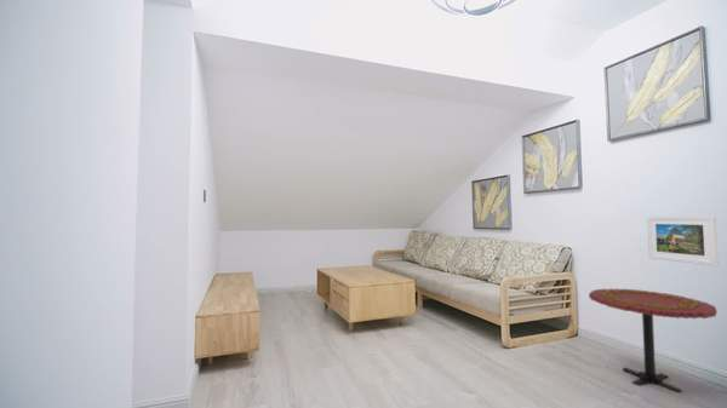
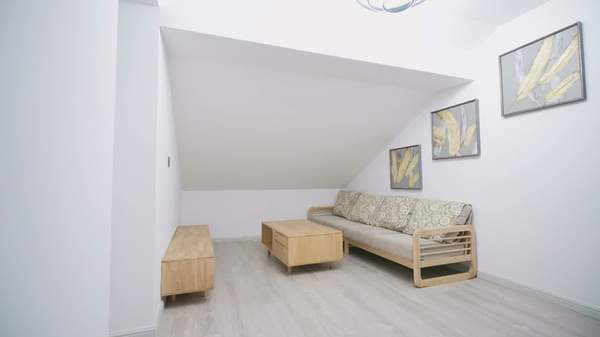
- side table [588,288,719,393]
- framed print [645,216,720,266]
